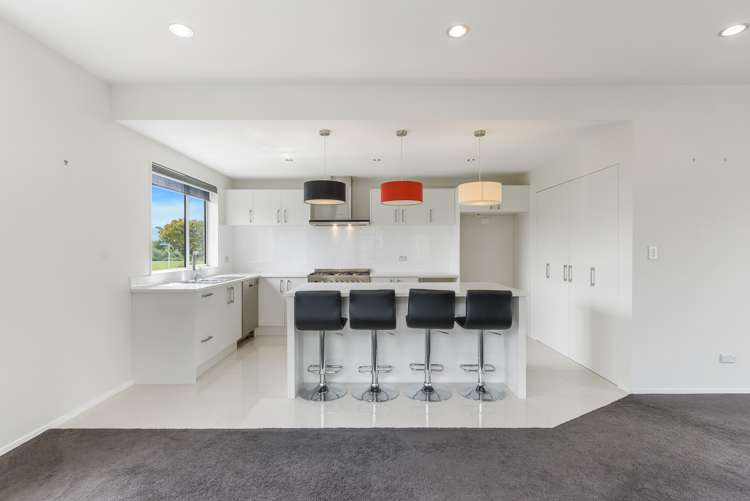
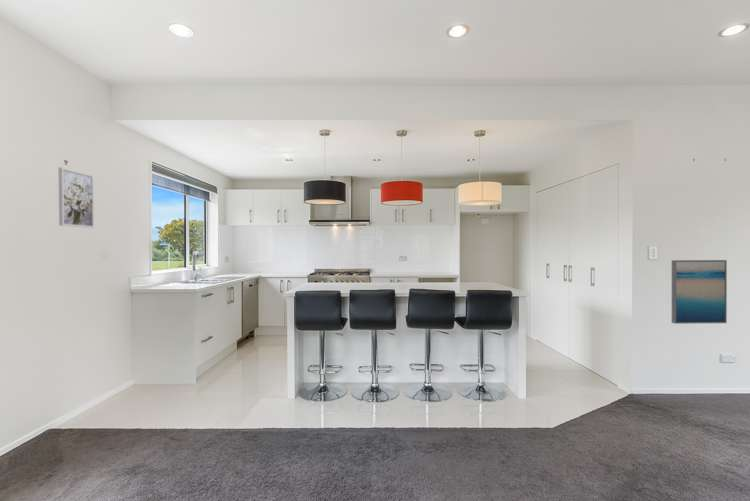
+ wall art [671,259,728,325]
+ wall art [57,166,95,229]
